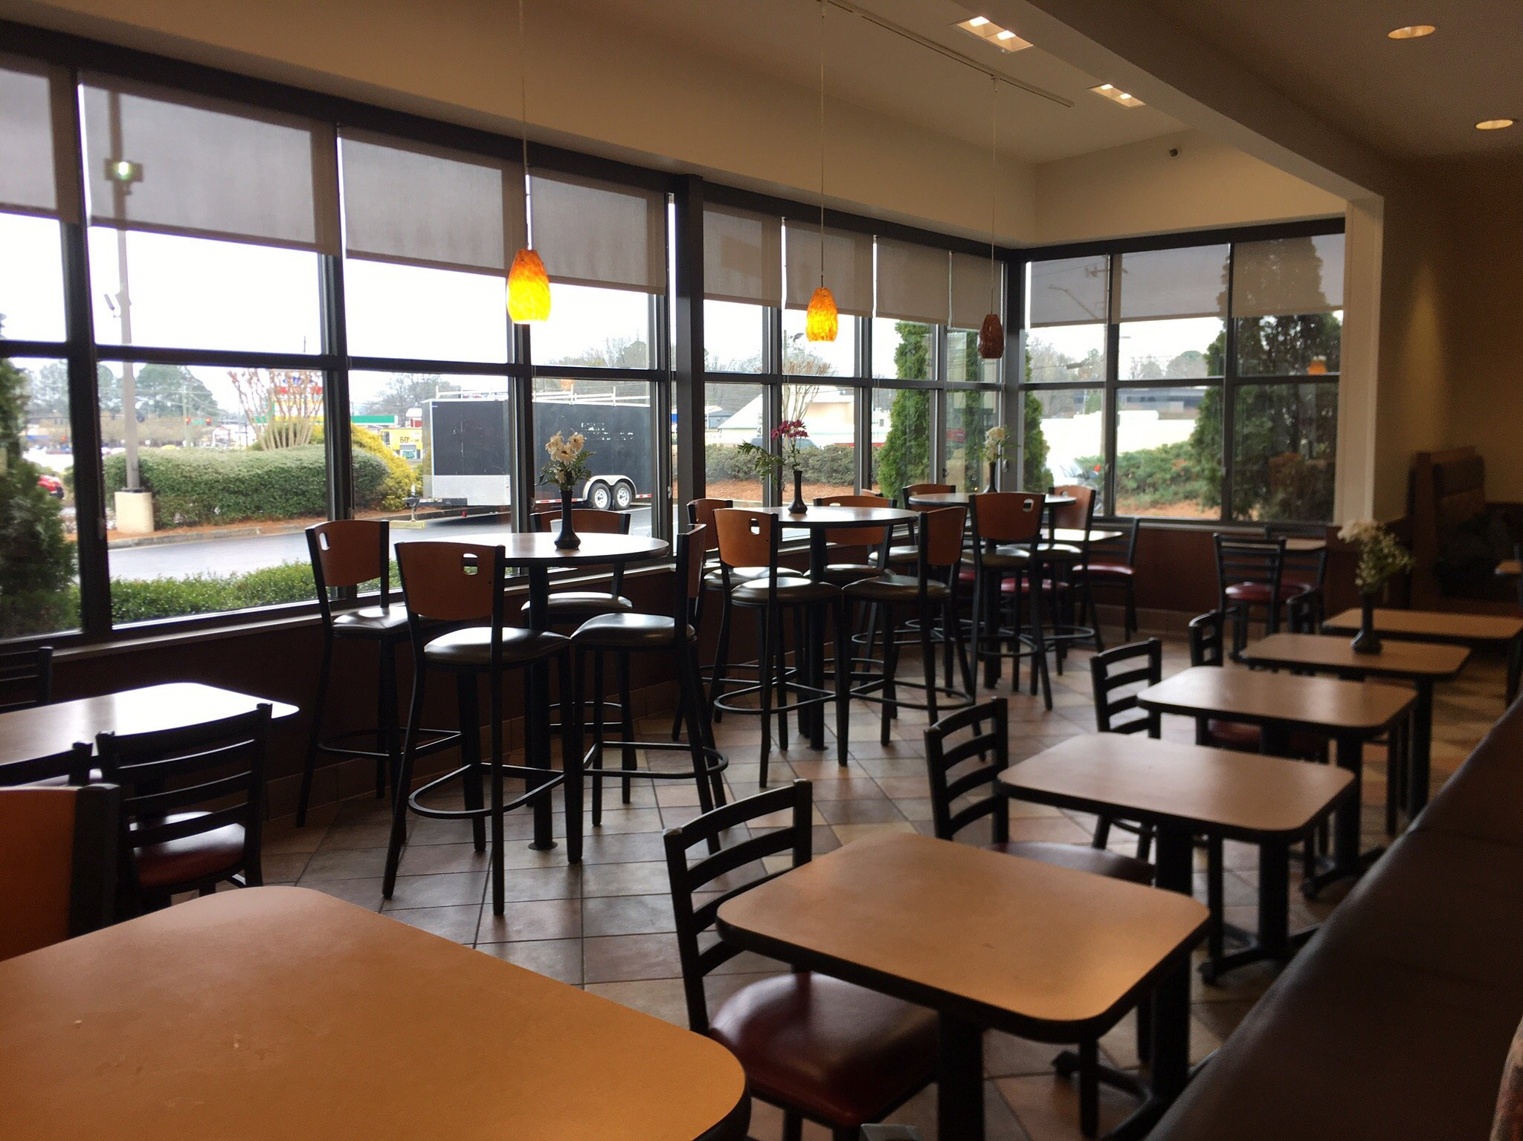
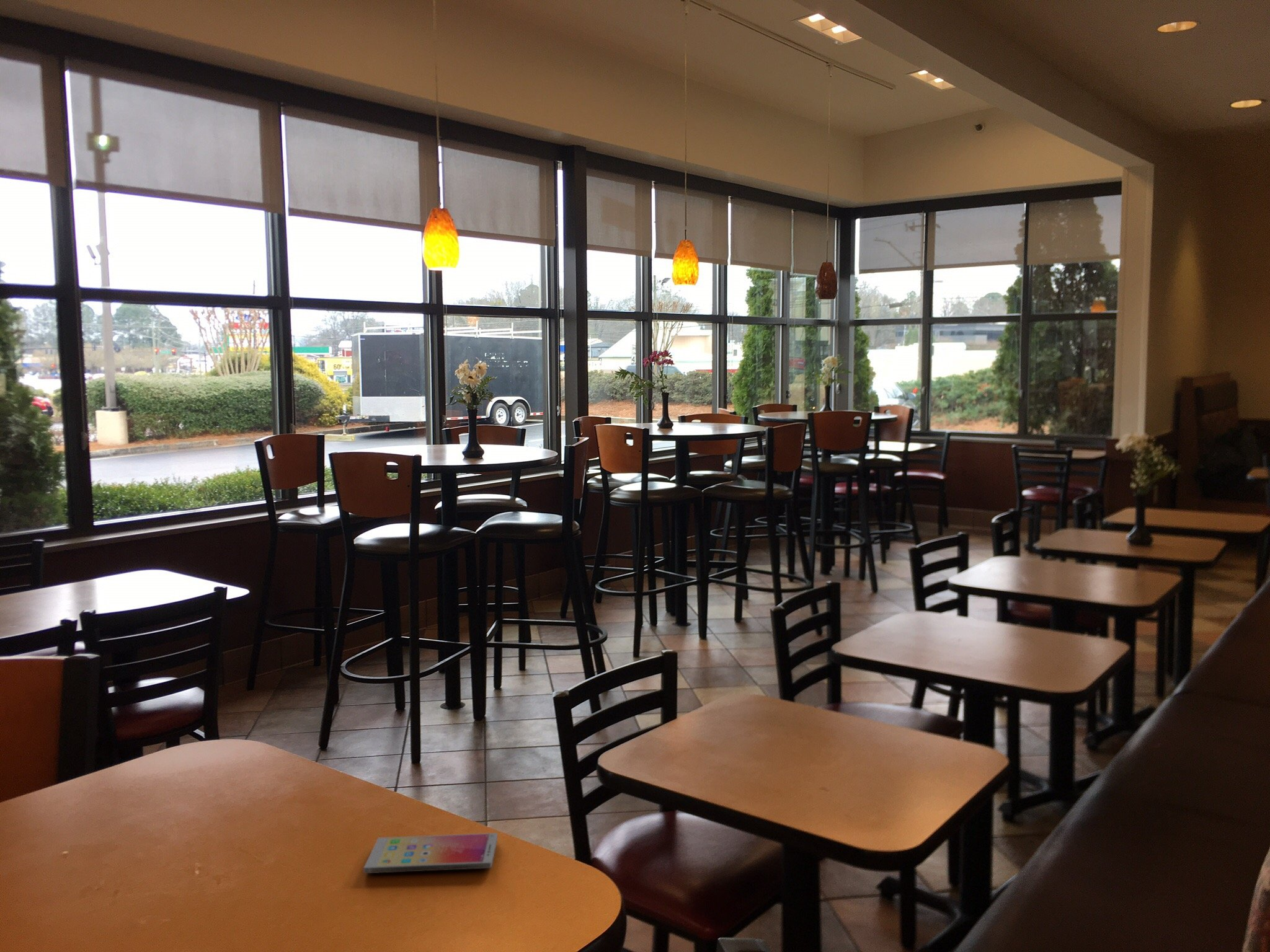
+ smartphone [363,832,498,874]
